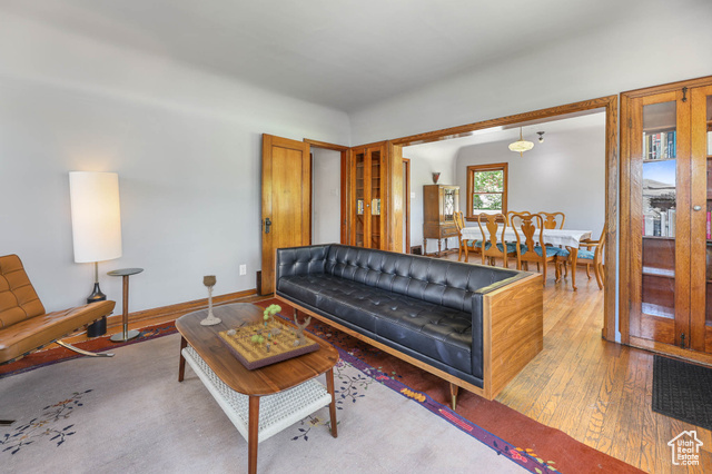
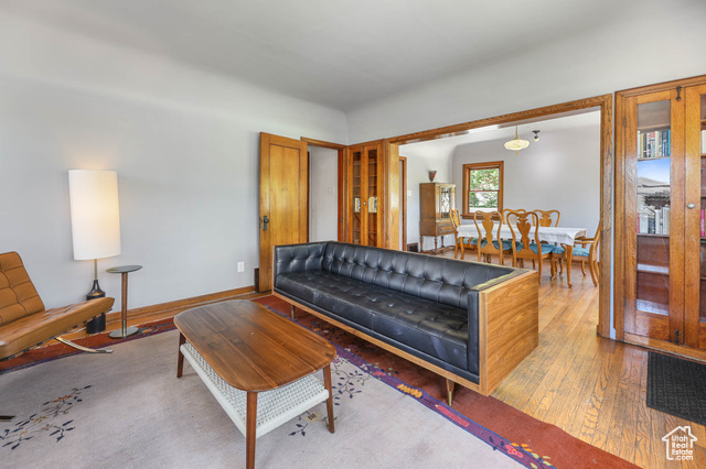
- gameboard [215,304,320,372]
- candle holder [199,274,222,326]
